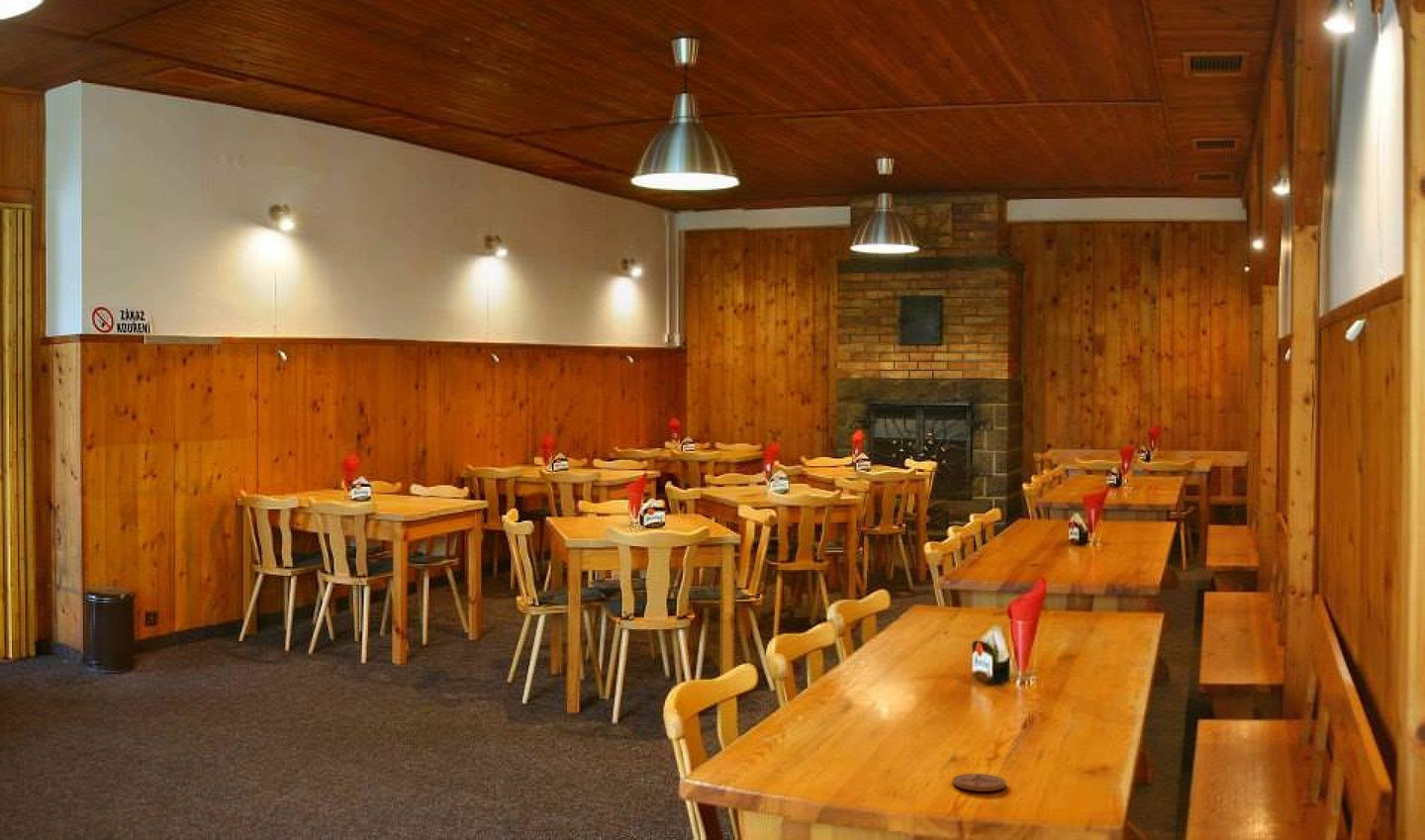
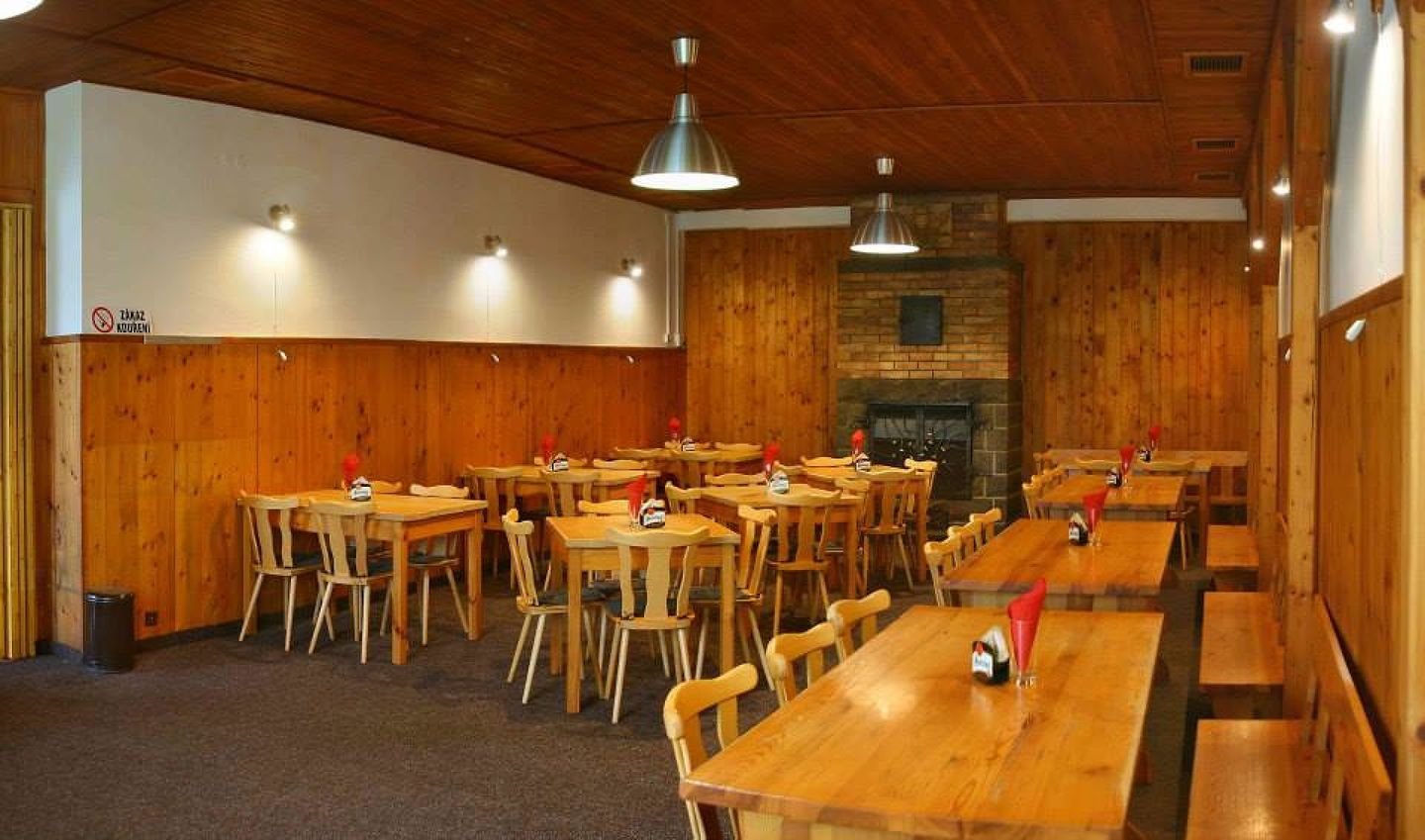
- coaster [951,773,1007,793]
